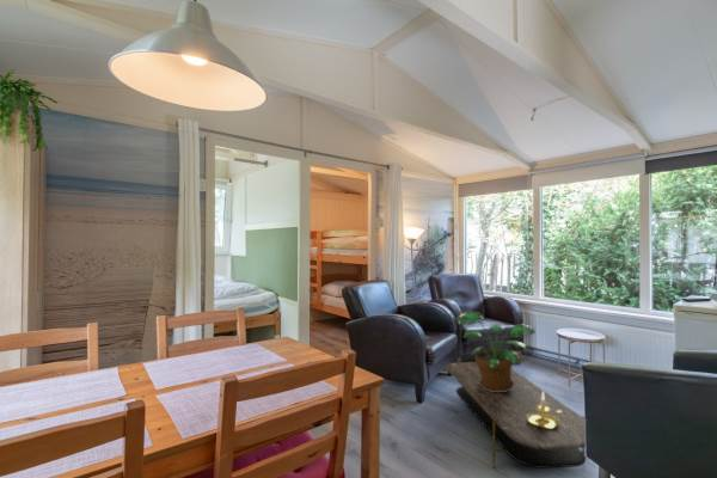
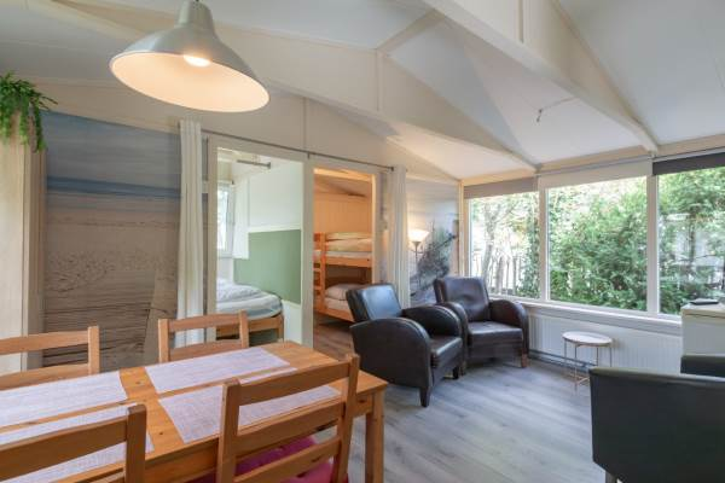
- potted plant [455,311,537,392]
- candle holder [527,391,562,428]
- coffee table [445,360,587,470]
